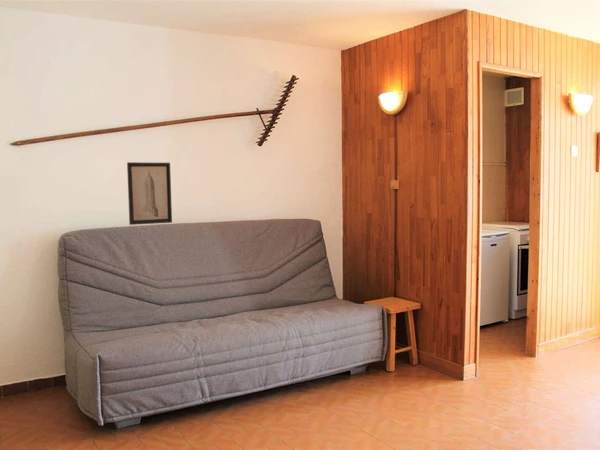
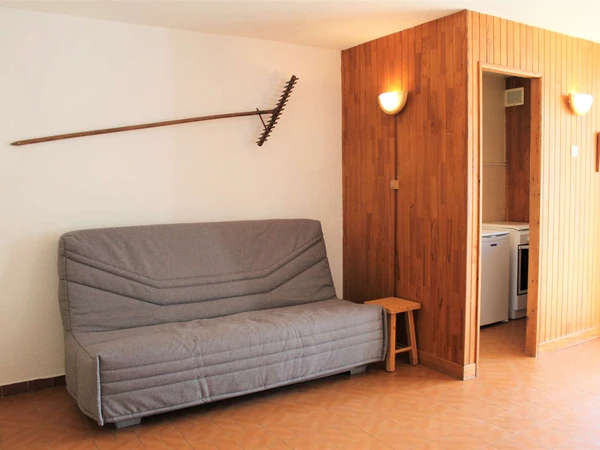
- wall art [126,161,173,226]
